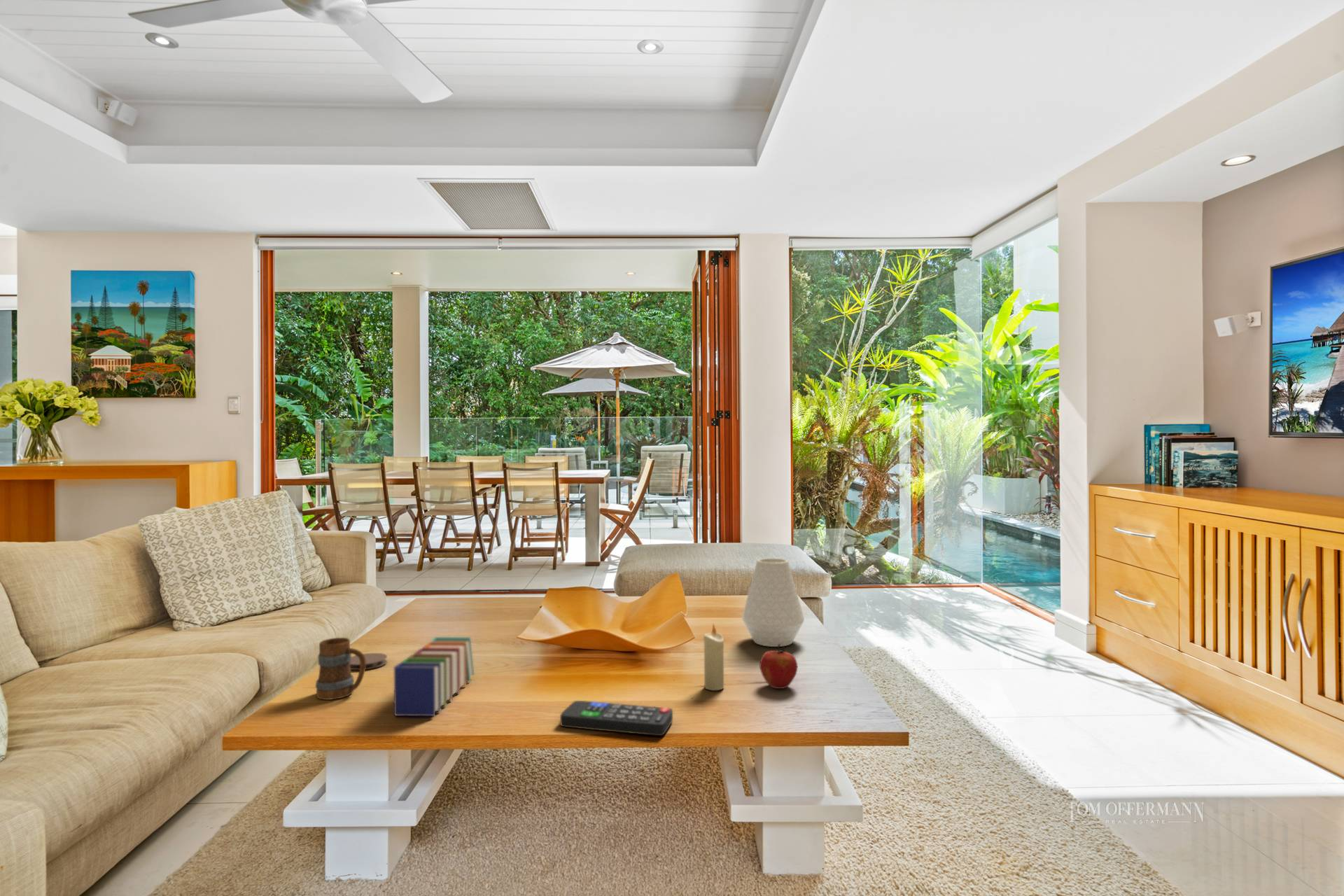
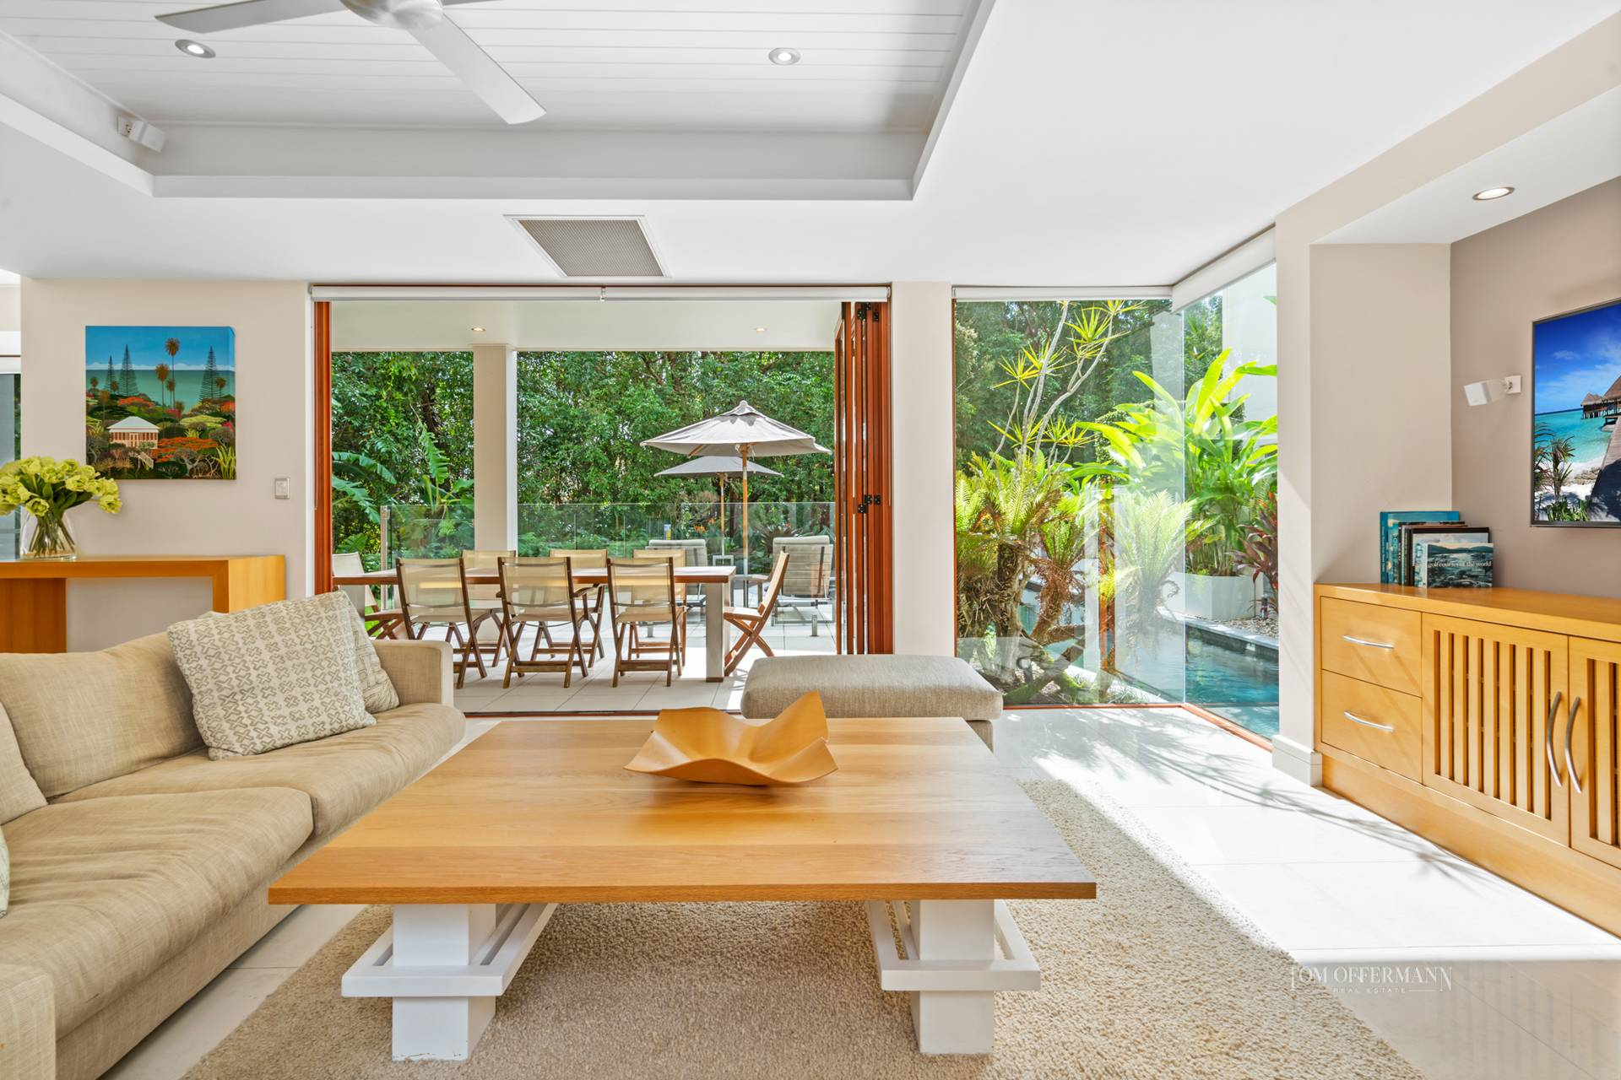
- coaster [350,652,388,671]
- vase [741,557,805,647]
- book [393,636,475,717]
- remote control [559,700,673,736]
- apple [759,644,798,689]
- mug [315,637,366,701]
- candle [703,623,724,691]
